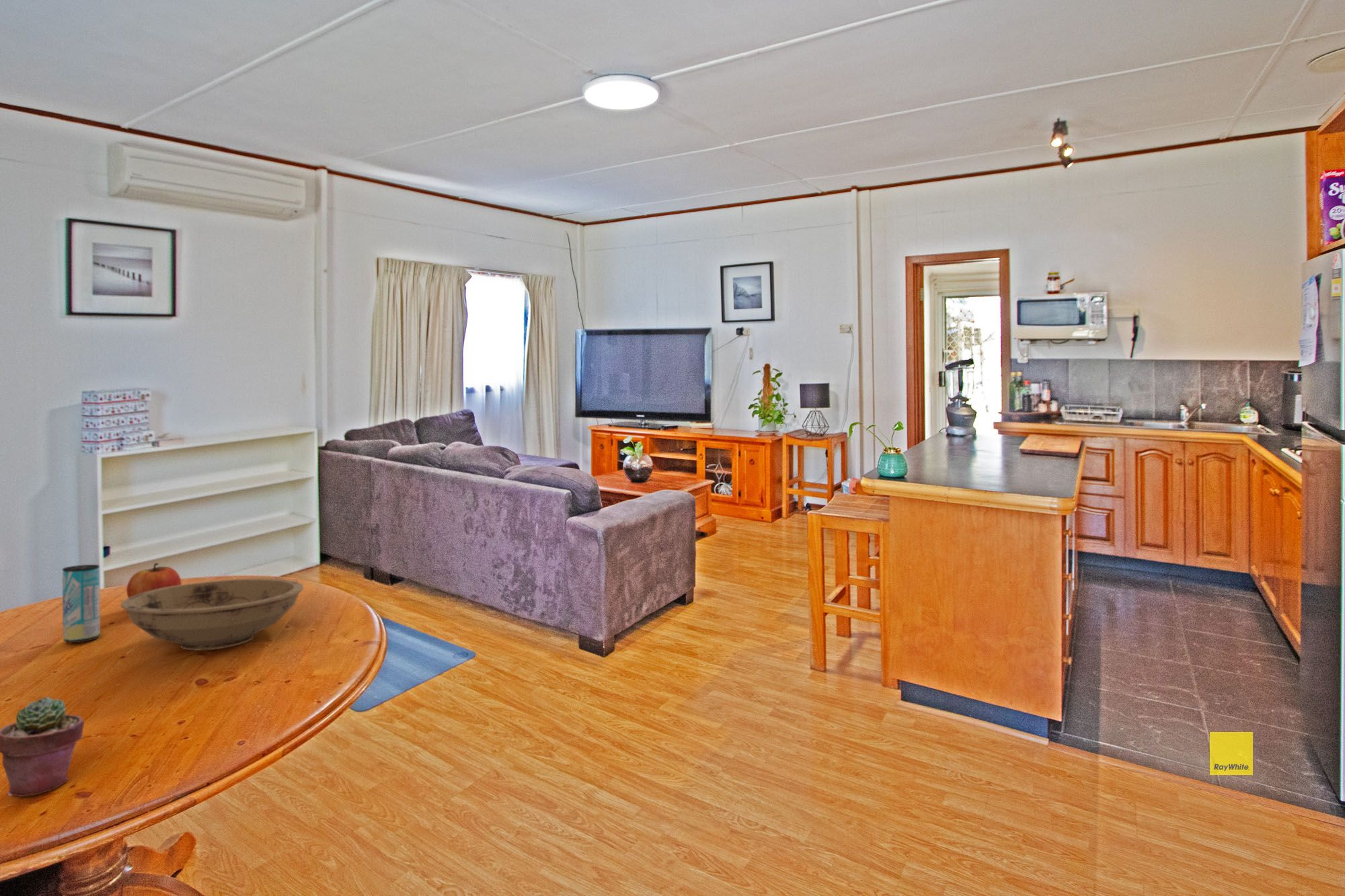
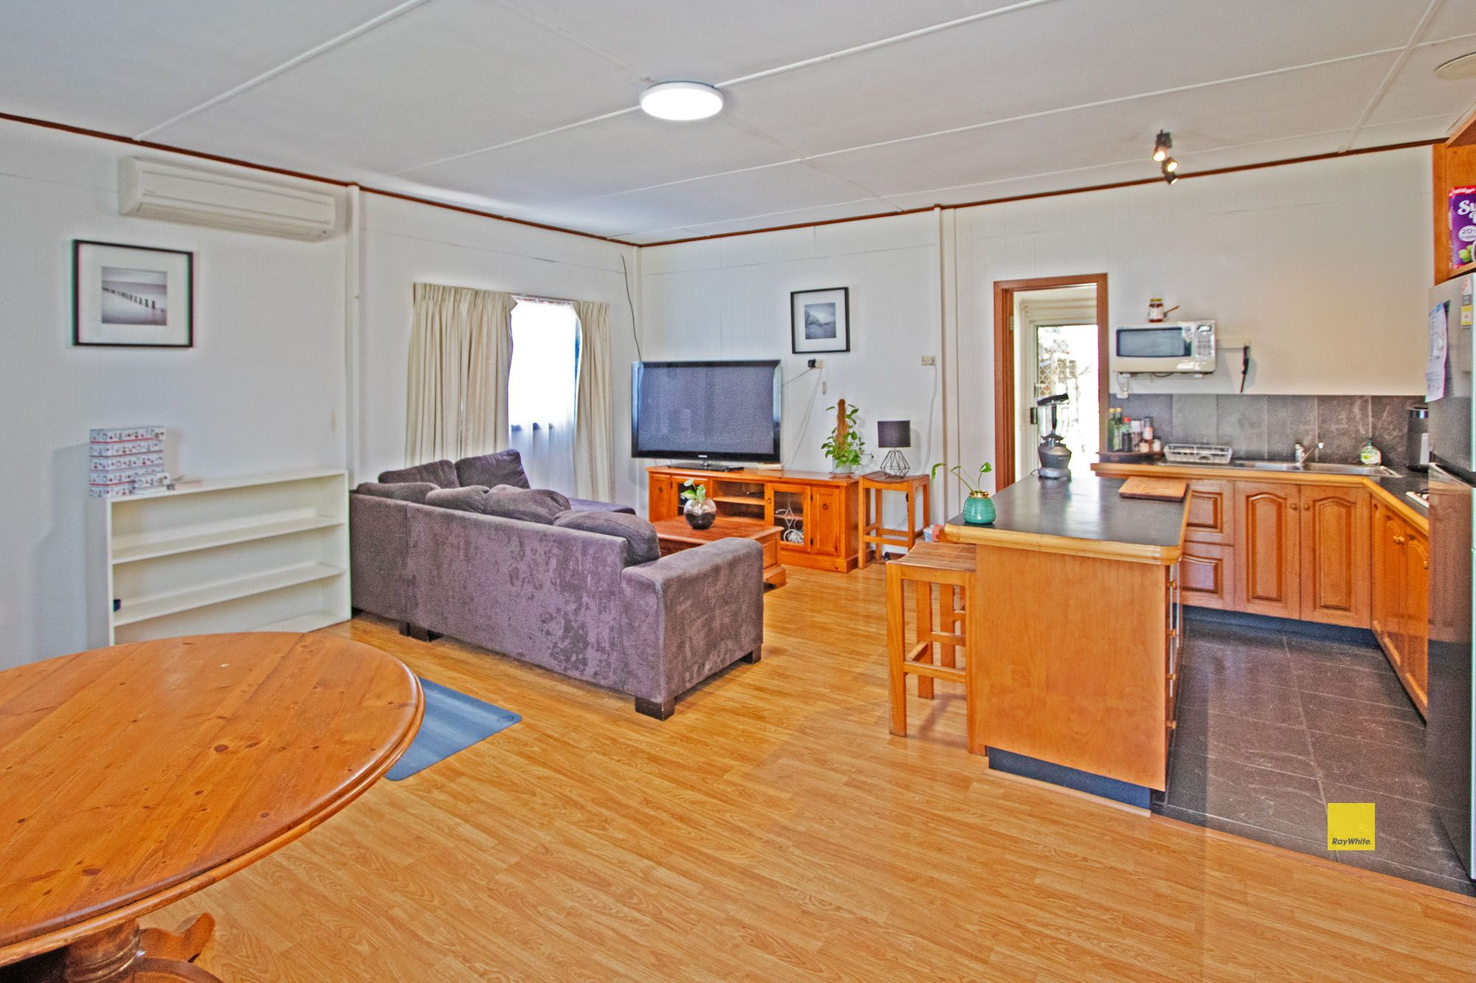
- bowl [120,577,304,651]
- beverage can [62,564,101,643]
- apple [126,563,182,598]
- potted succulent [0,696,85,797]
